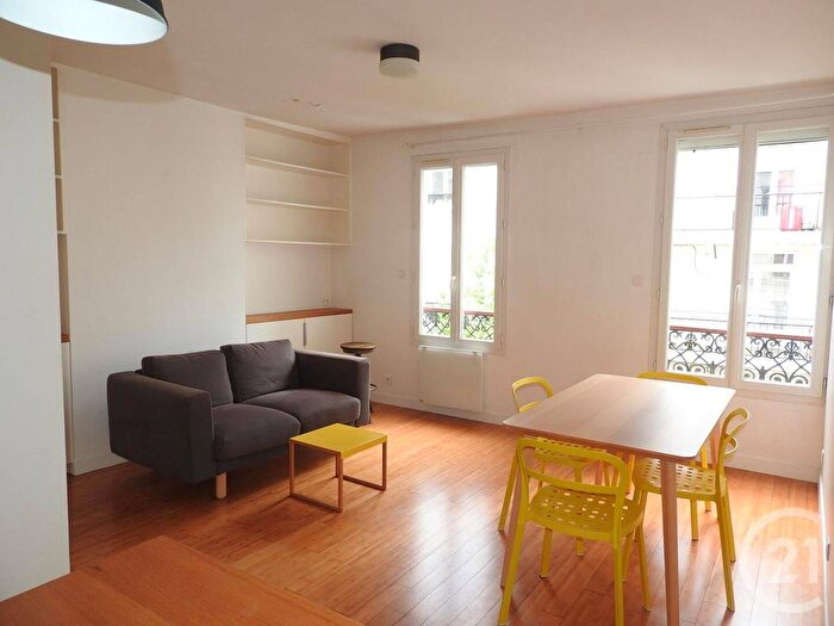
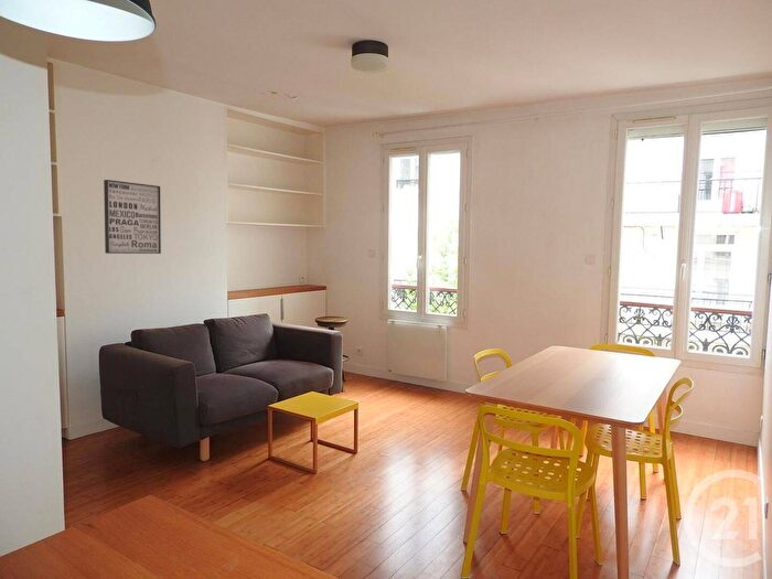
+ wall art [103,179,162,255]
